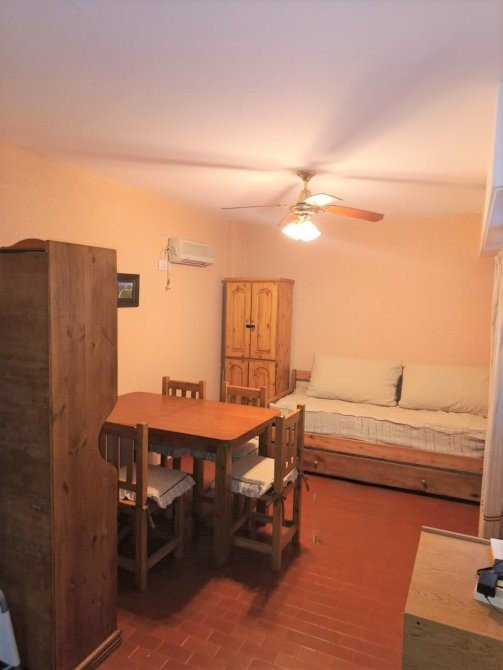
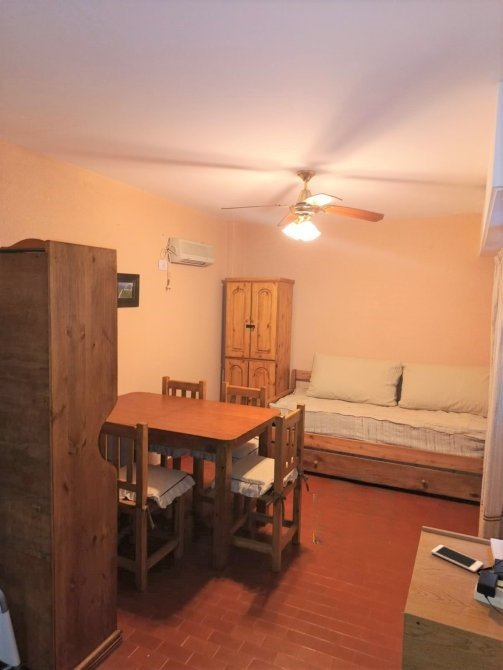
+ cell phone [430,544,484,573]
